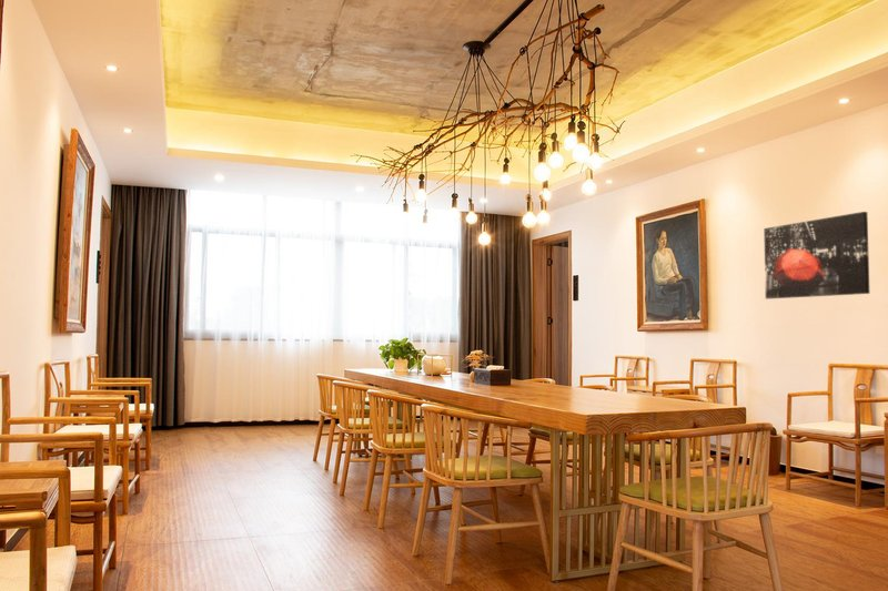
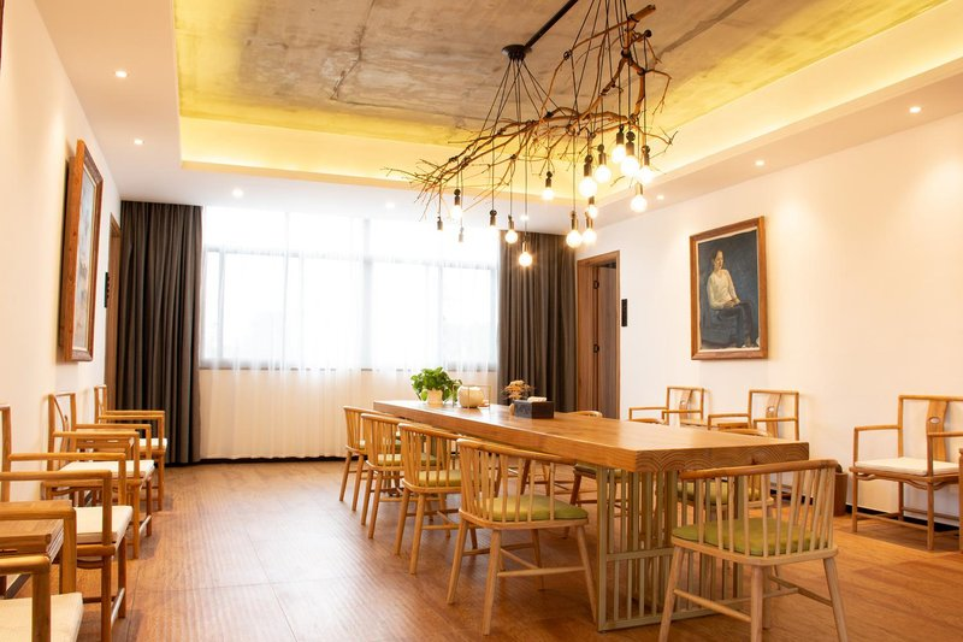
- wall art [763,211,870,300]
